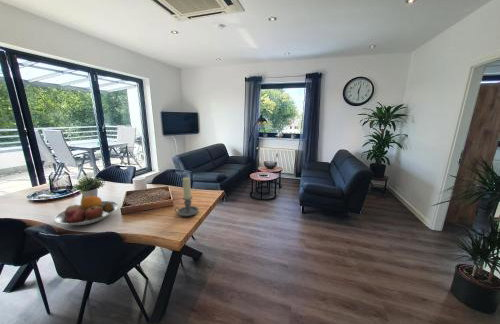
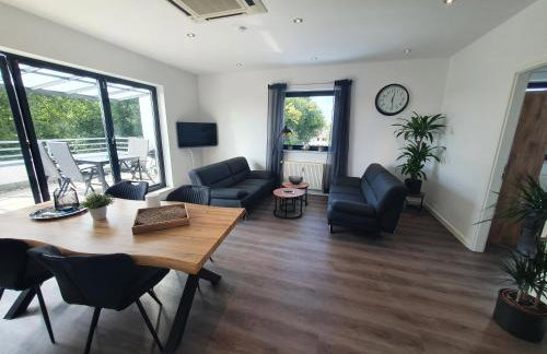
- candle holder [174,176,200,217]
- fruit bowl [53,193,120,226]
